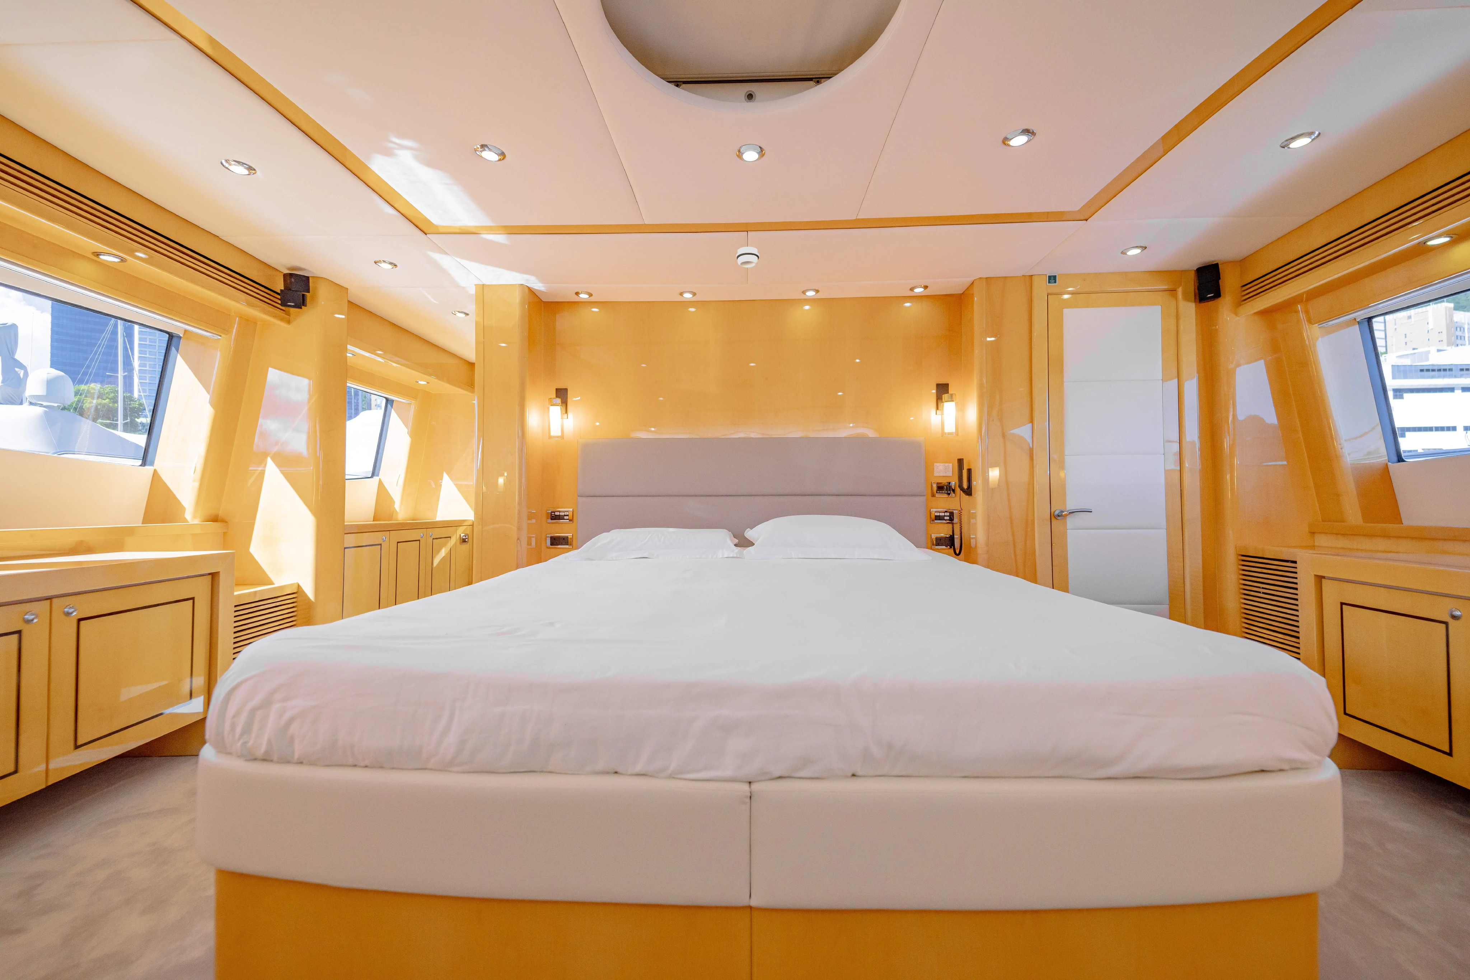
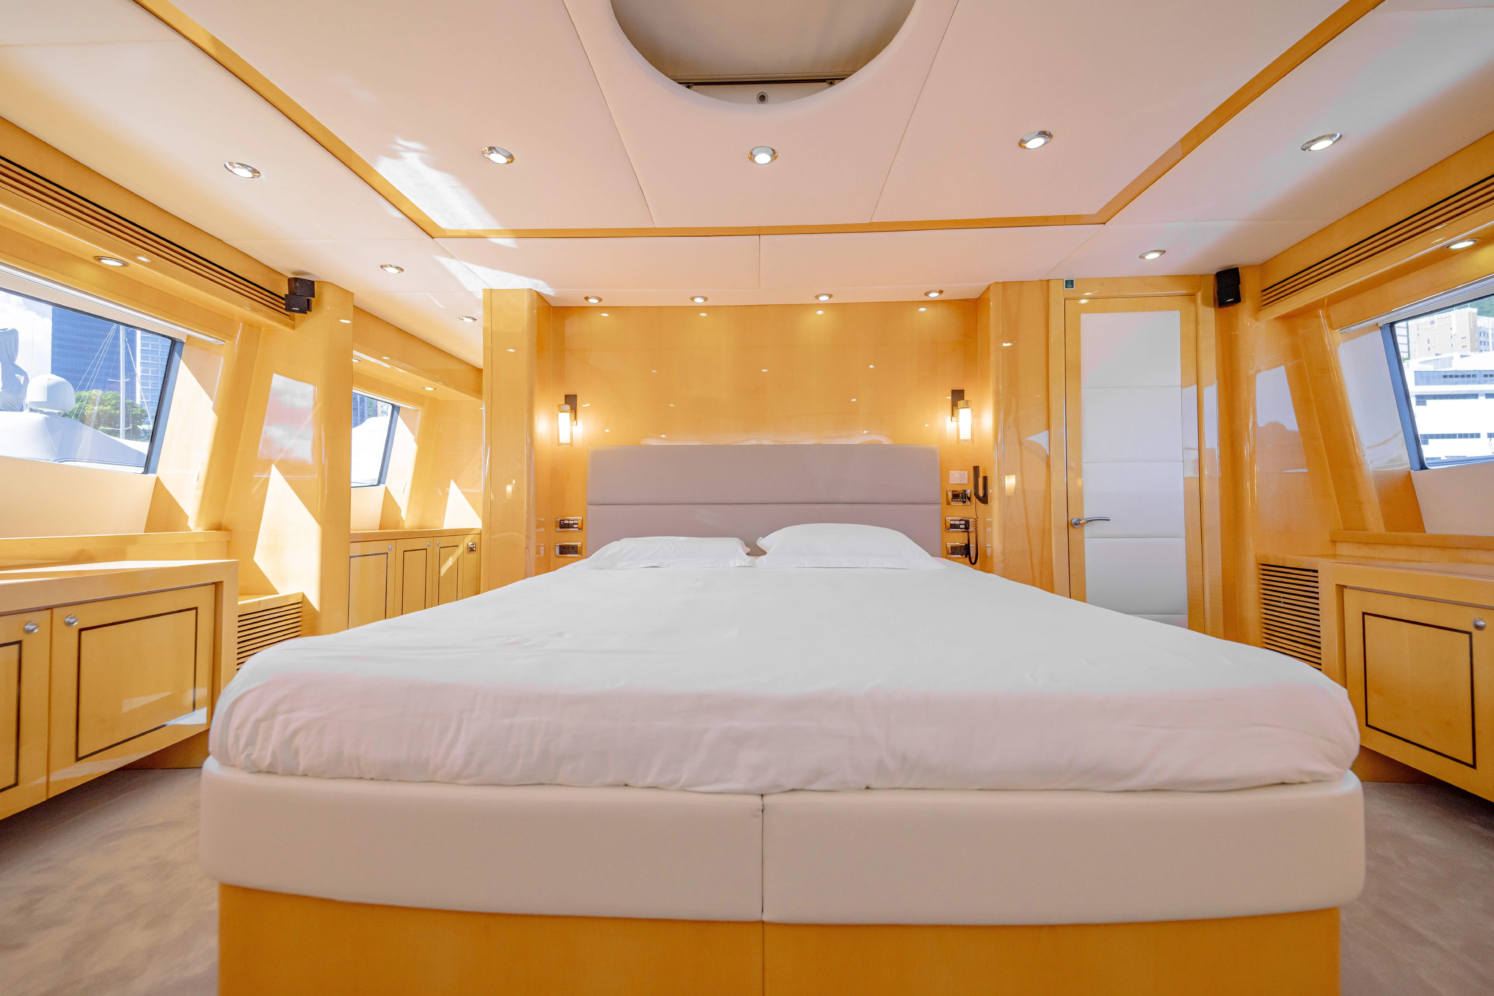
- smoke detector [736,246,760,268]
